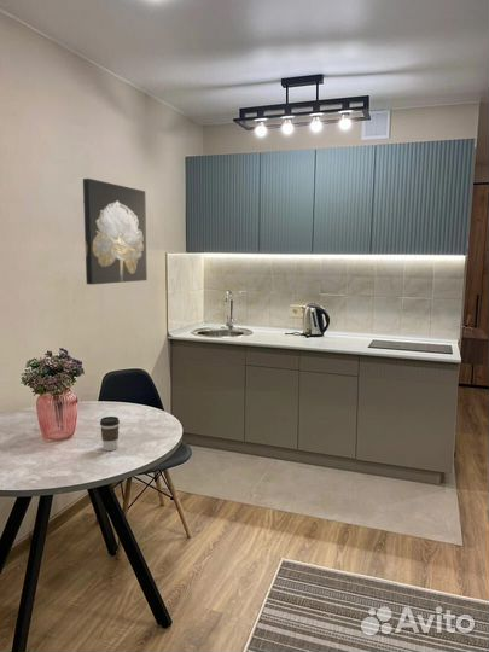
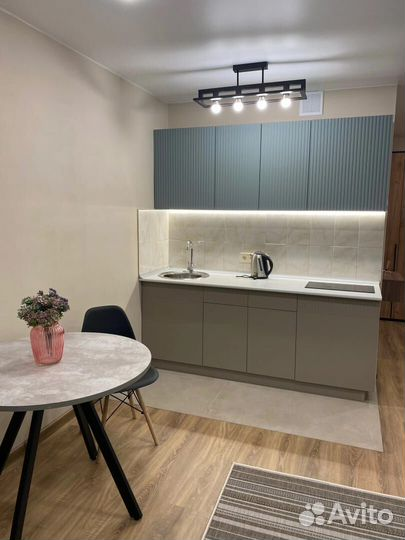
- wall art [82,177,149,286]
- coffee cup [99,415,121,452]
